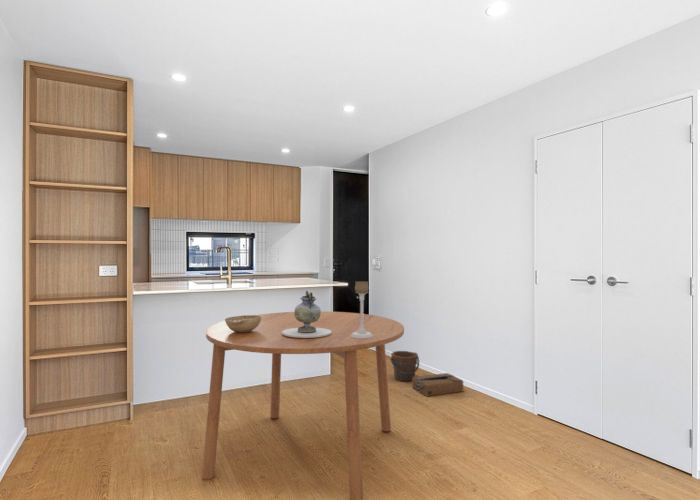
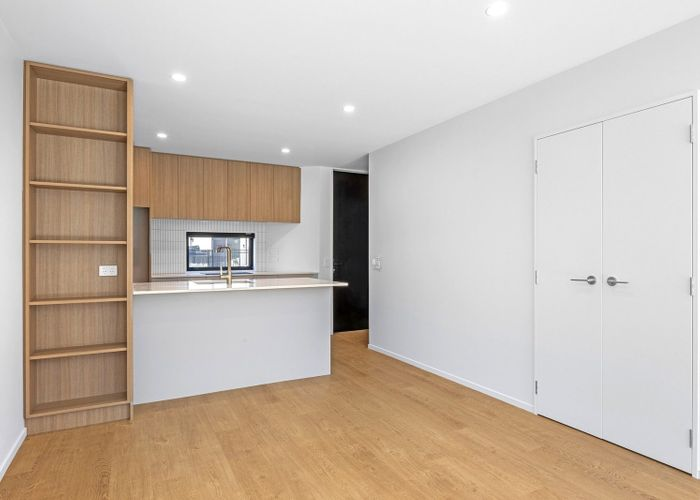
- bucket [389,350,420,382]
- candle holder [351,280,373,339]
- decorative vase [282,290,332,338]
- cardboard box [411,372,464,397]
- dining table [201,310,405,500]
- decorative bowl [224,314,262,333]
